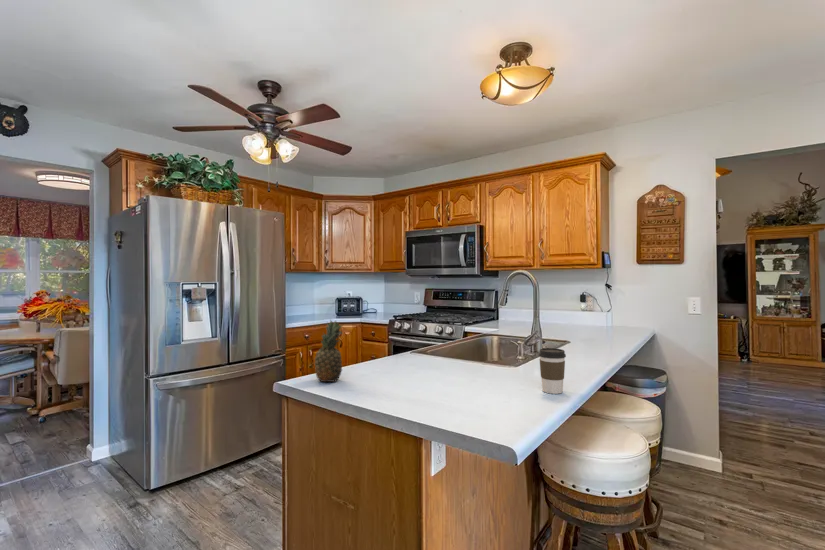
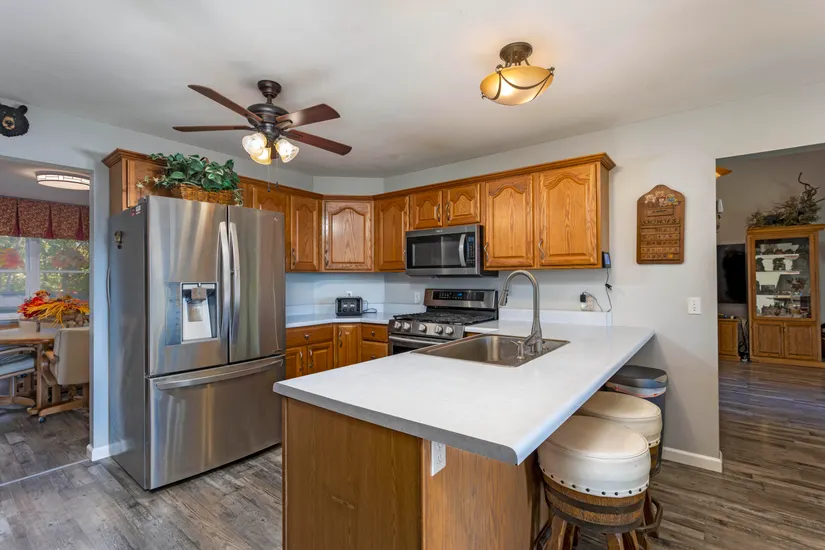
- coffee cup [538,347,567,395]
- fruit [313,318,343,383]
